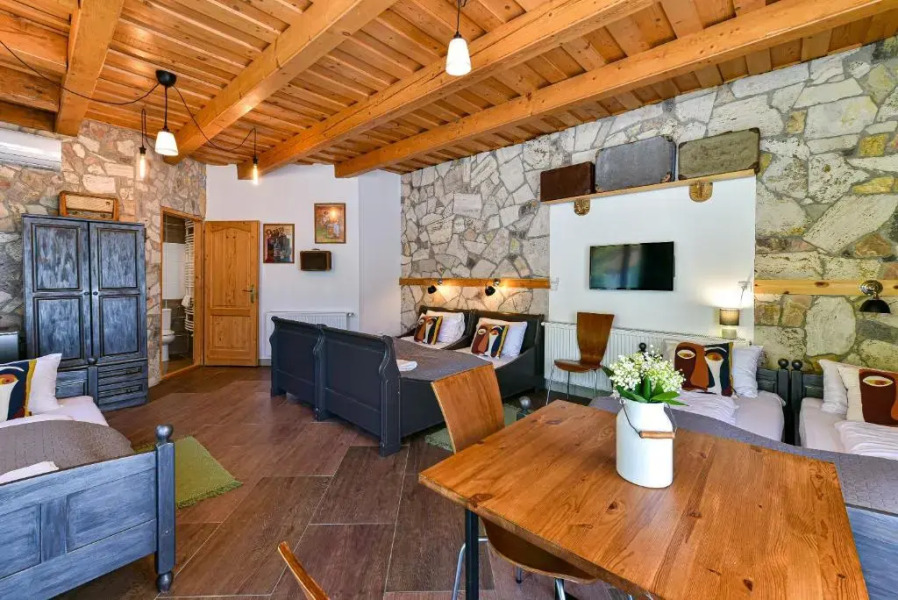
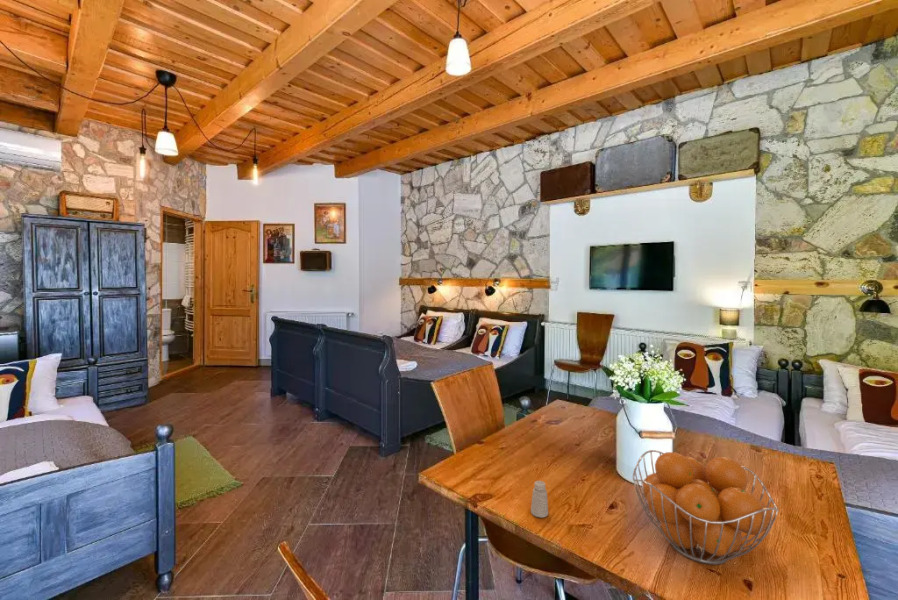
+ fruit basket [632,449,780,566]
+ saltshaker [530,480,549,518]
